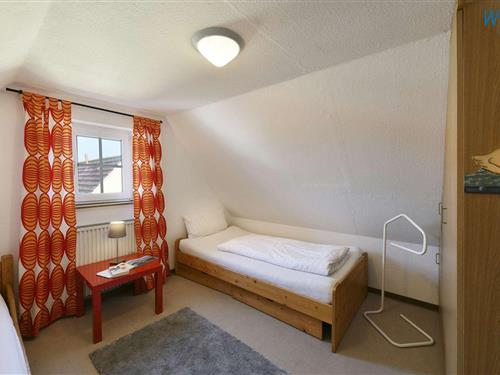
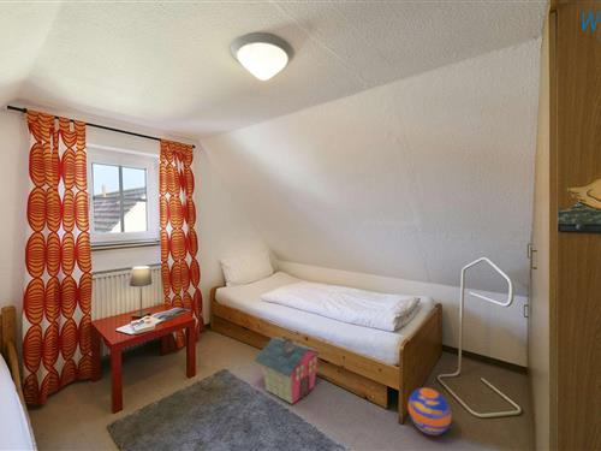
+ ball [406,386,452,437]
+ toy house [254,336,325,405]
